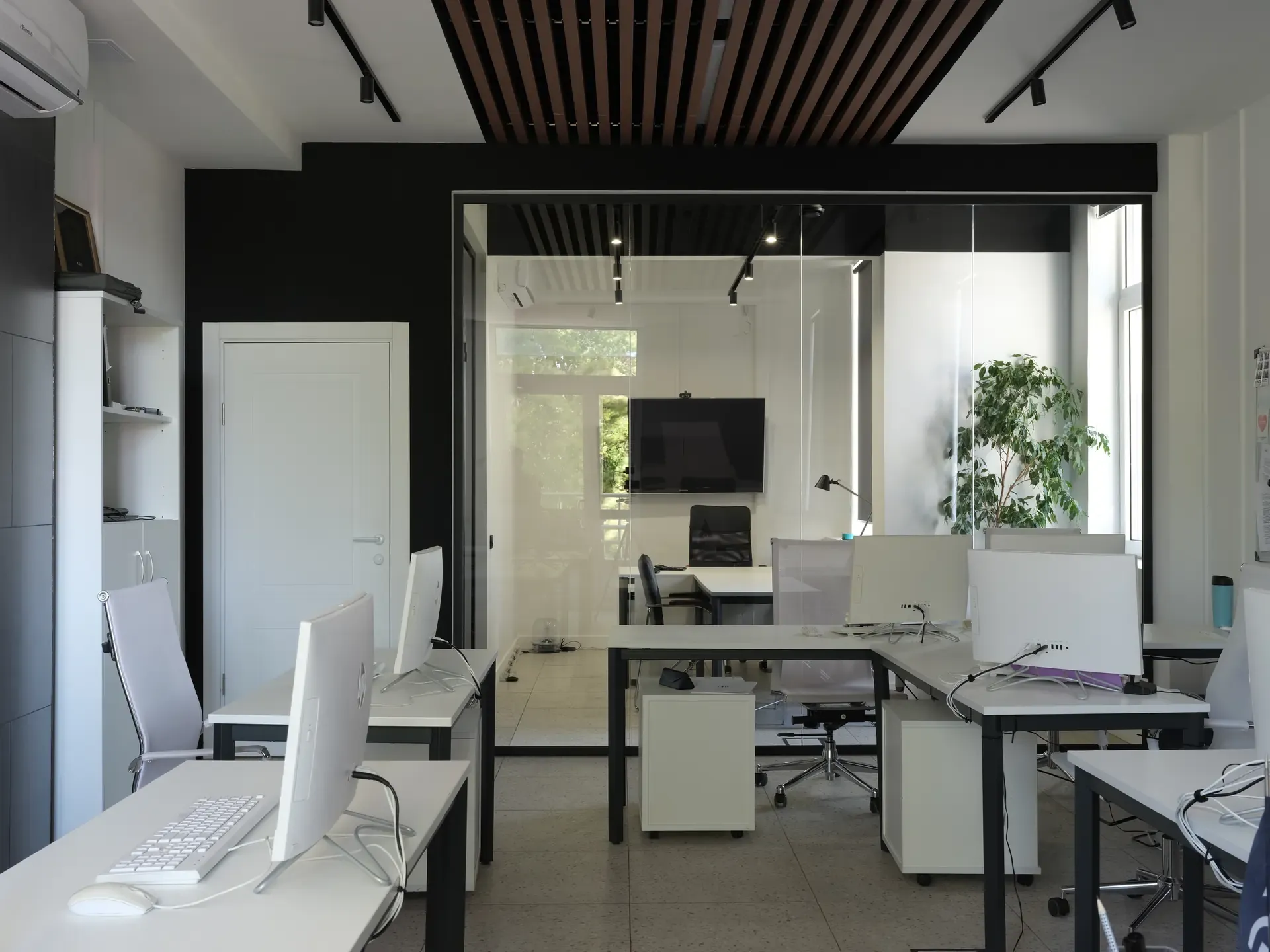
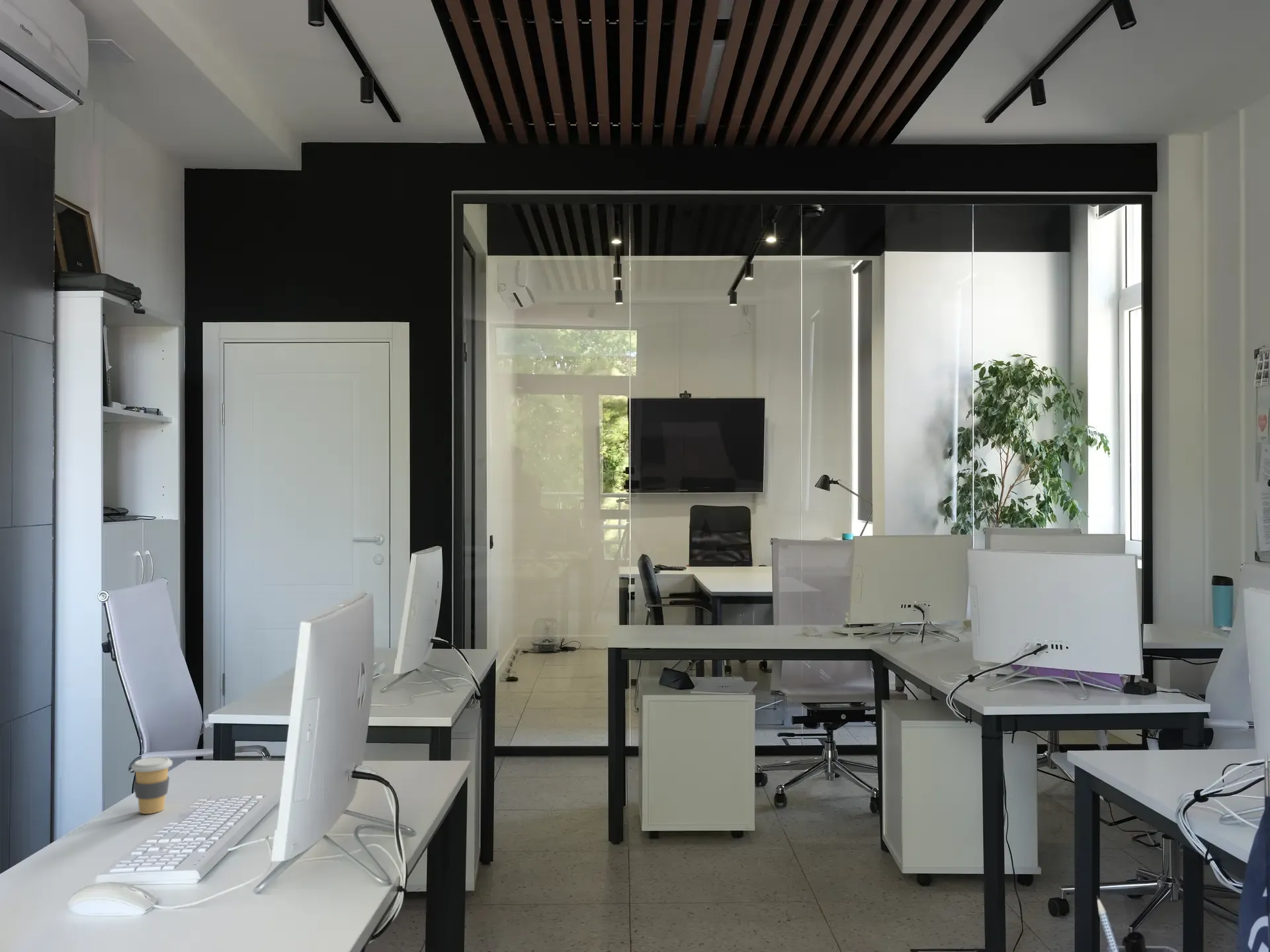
+ coffee cup [131,756,173,814]
